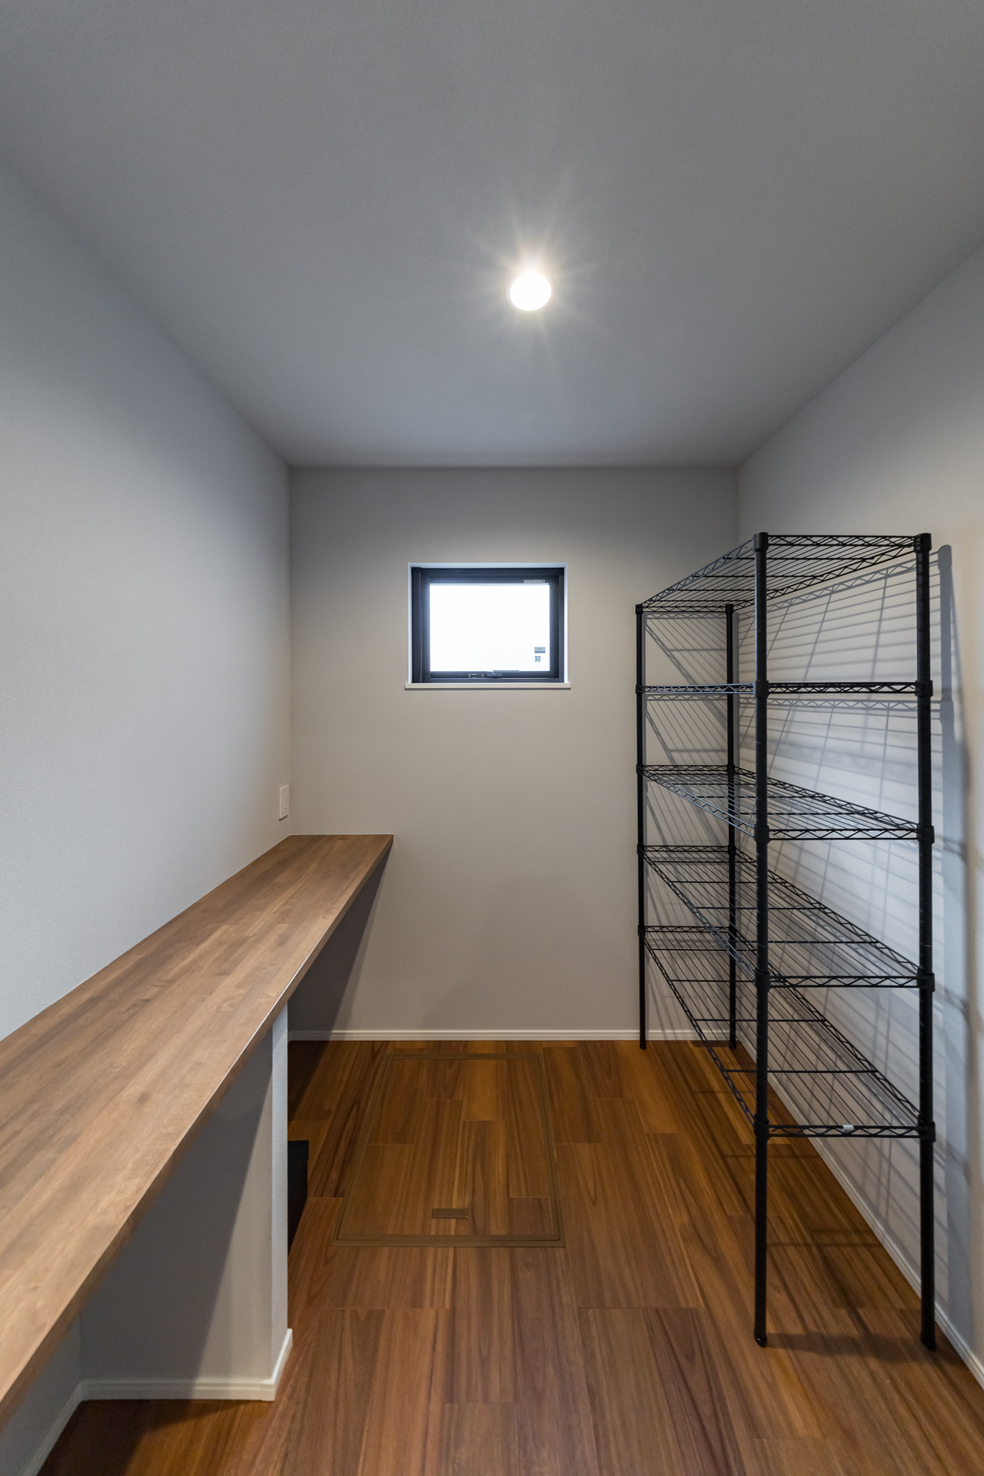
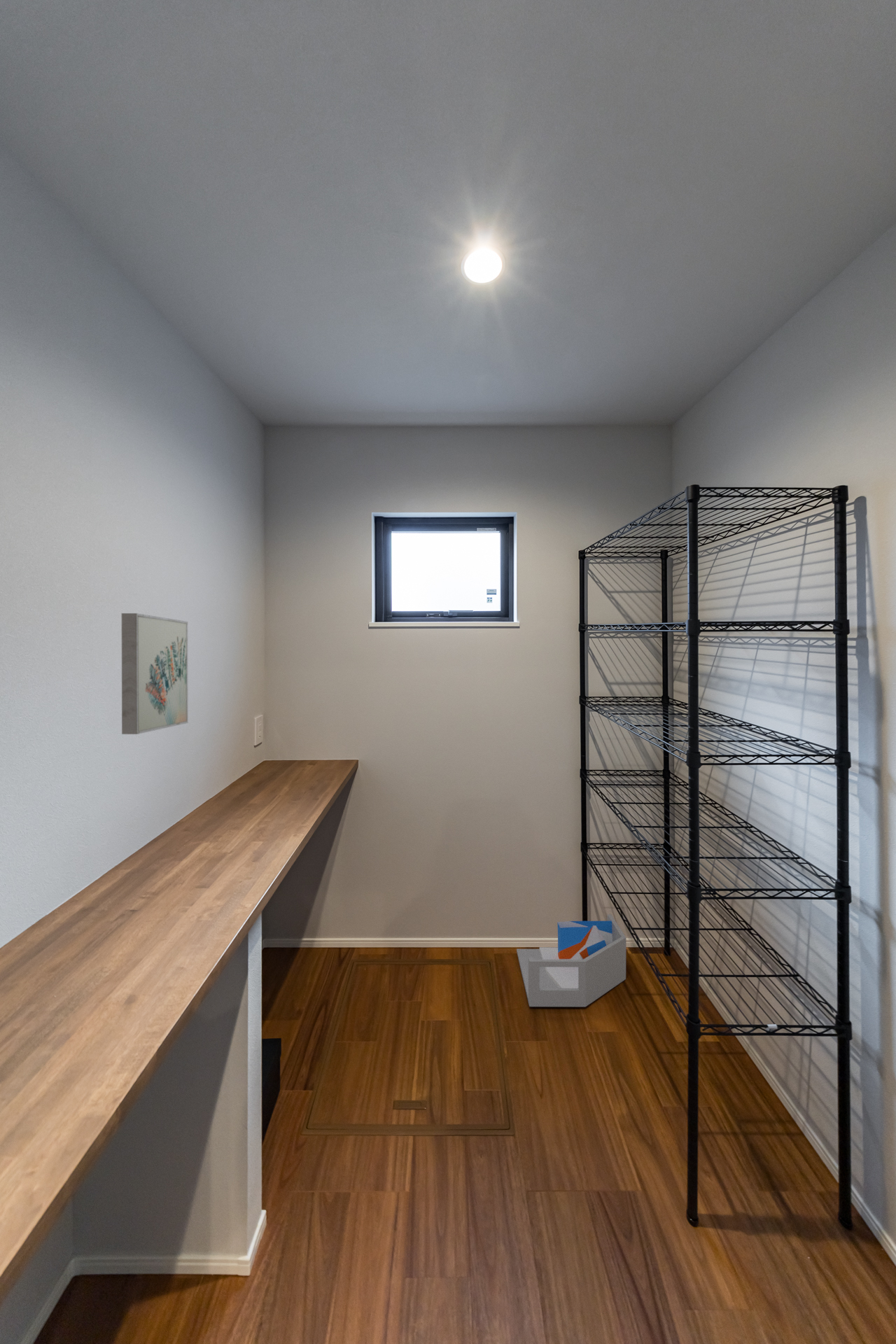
+ wall art [121,612,188,735]
+ storage bin [516,914,626,1007]
